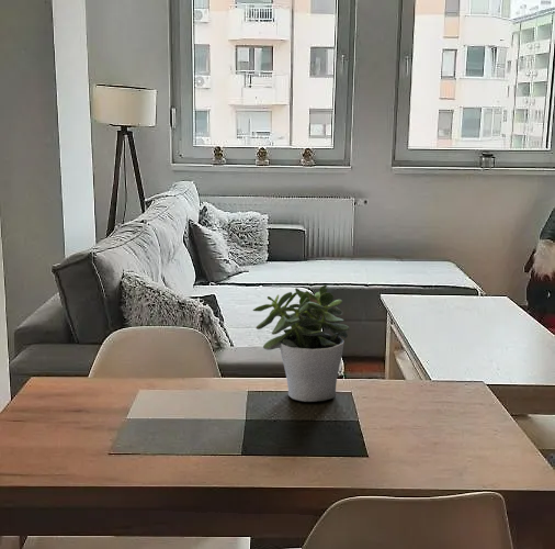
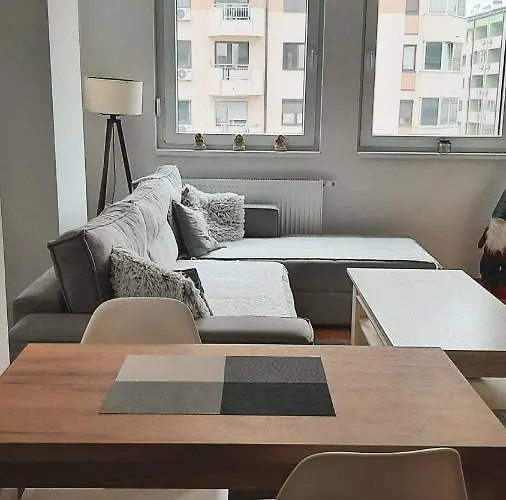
- potted plant [252,284,351,403]
